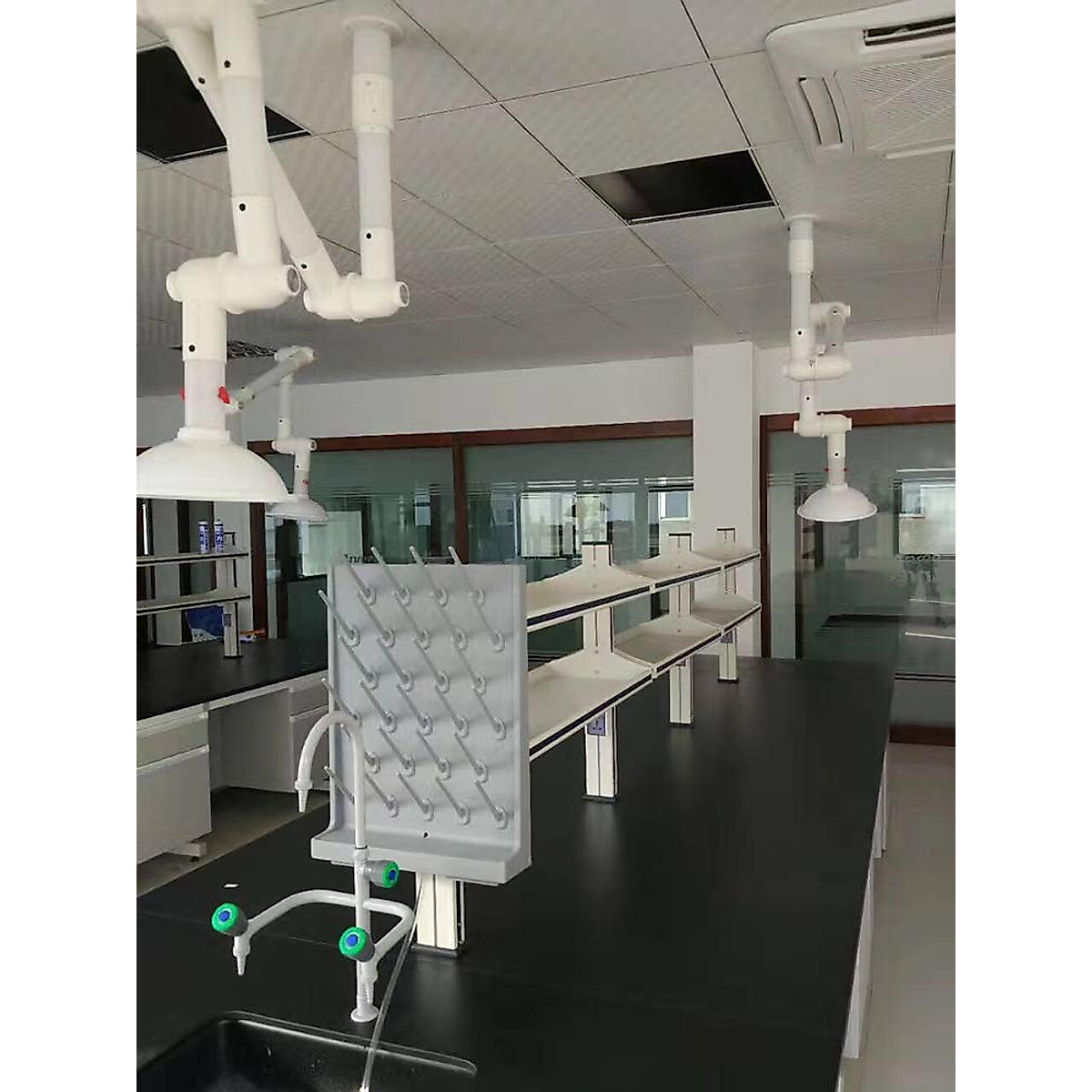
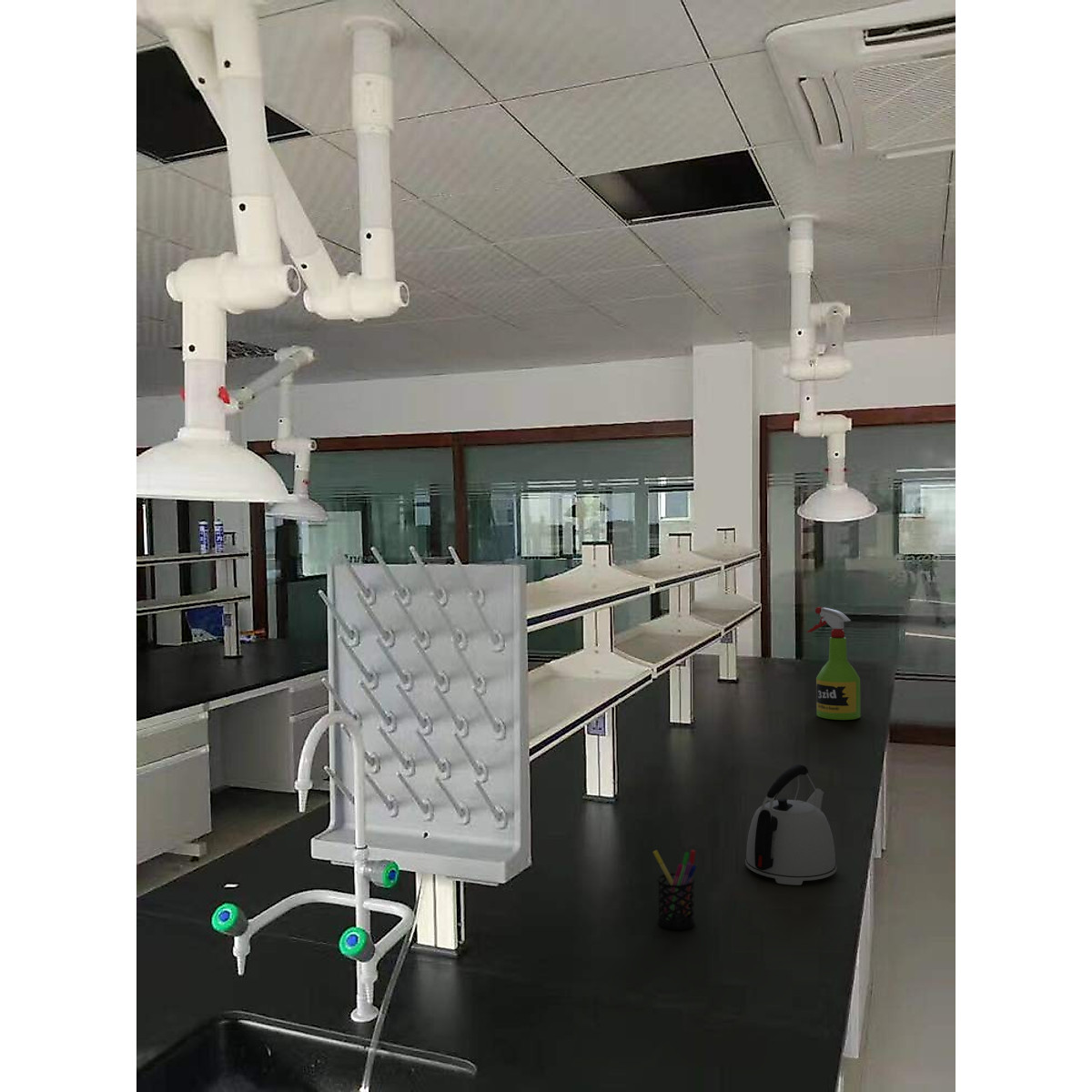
+ kettle [744,763,837,885]
+ pen holder [652,849,697,931]
+ spray bottle [805,606,862,721]
